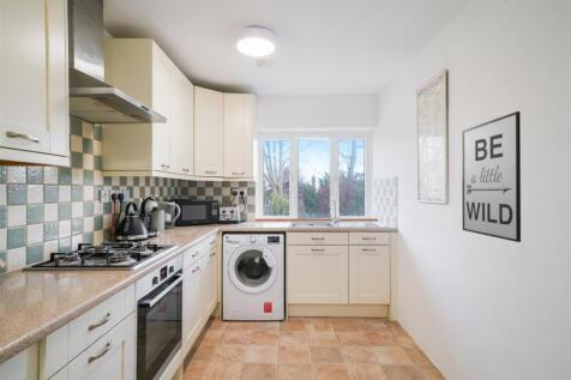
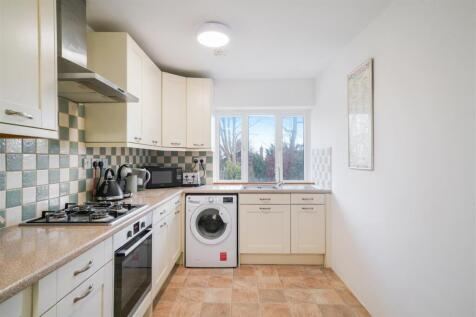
- wall art [461,110,522,243]
